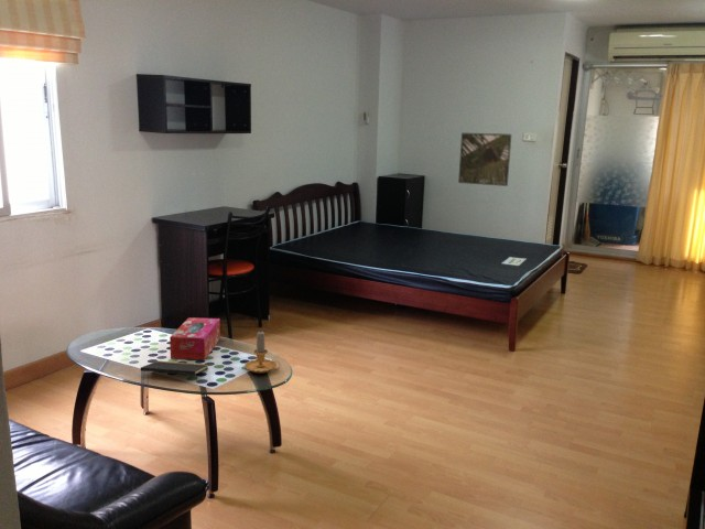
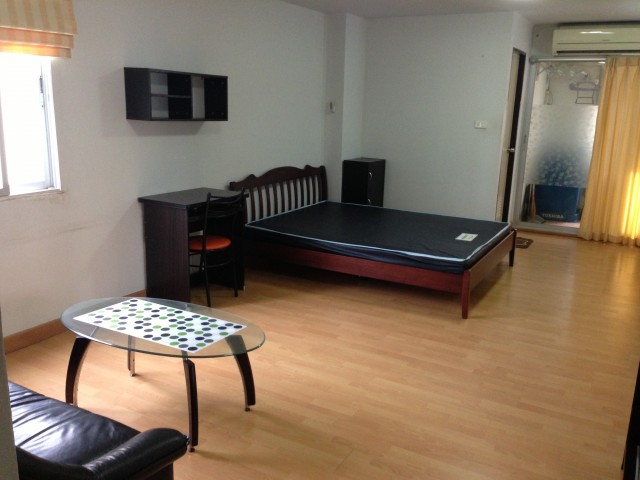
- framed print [457,132,512,187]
- notepad [140,359,209,382]
- tissue box [169,316,221,360]
- candle [243,330,281,374]
